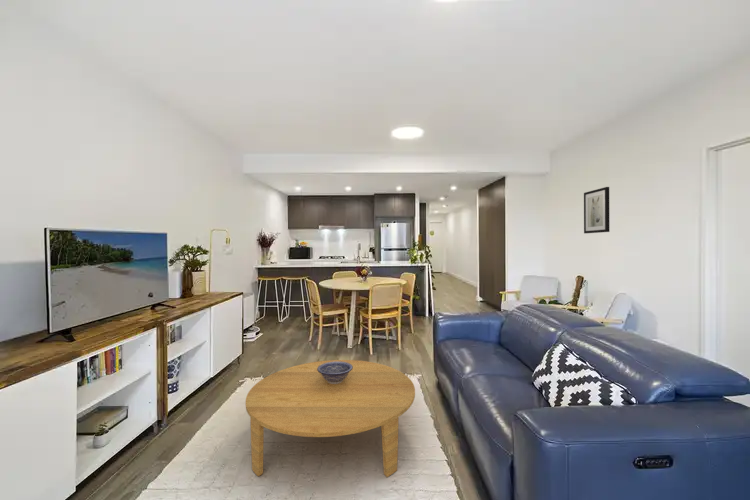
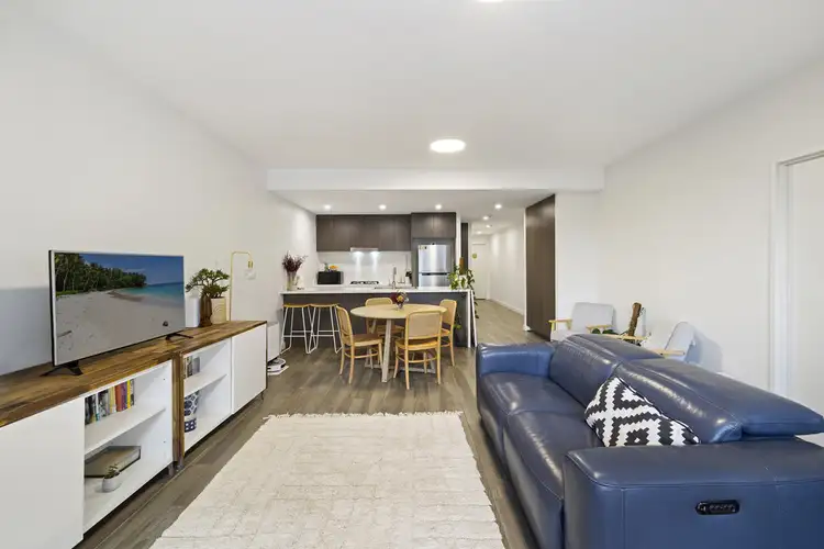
- coffee table [245,359,416,478]
- wall art [583,186,610,234]
- decorative bowl [317,362,353,384]
